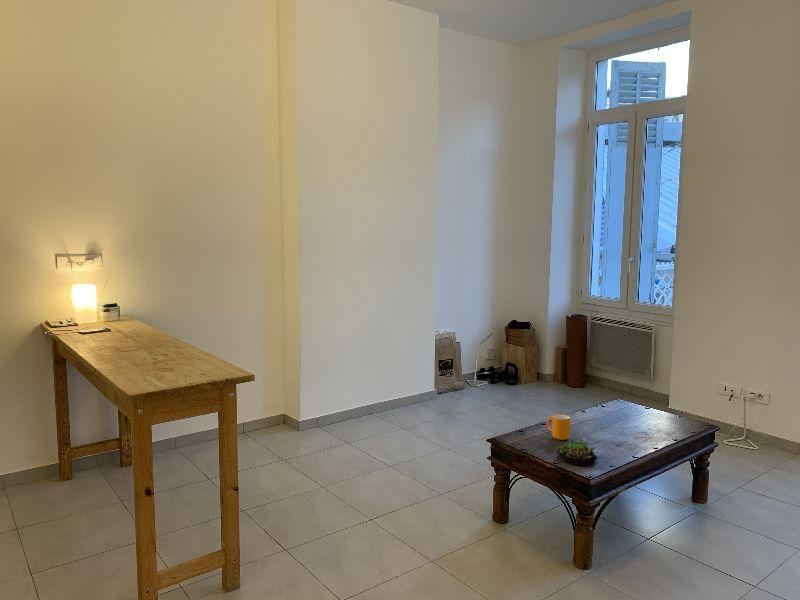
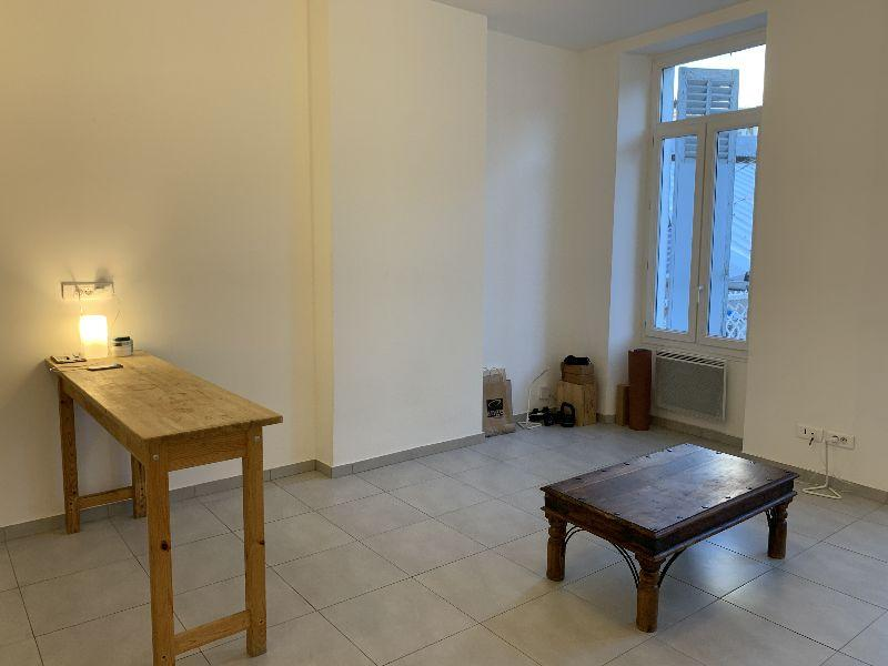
- mug [545,413,571,441]
- succulent plant [556,438,598,467]
